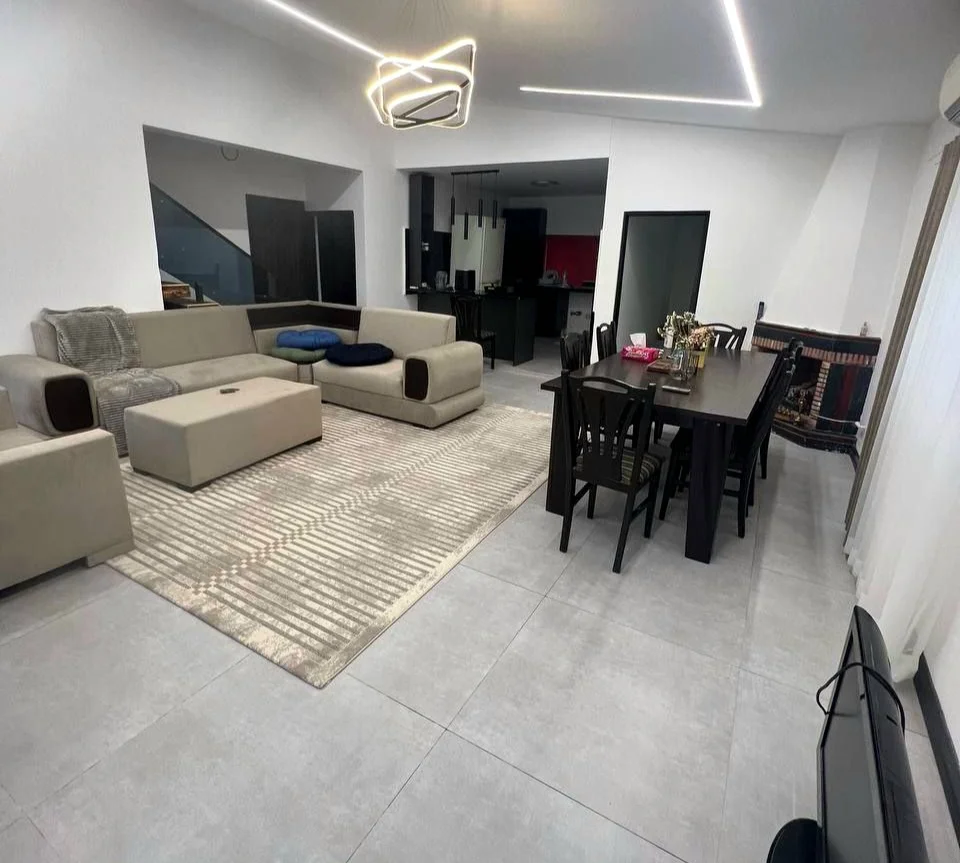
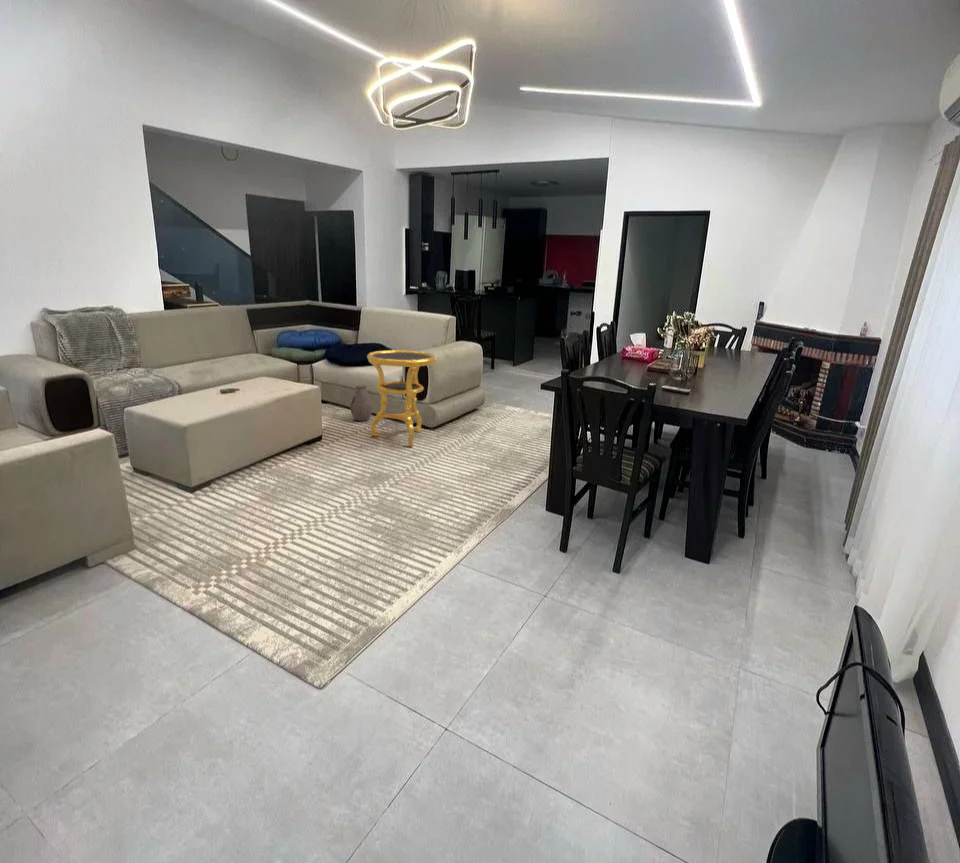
+ vase [350,384,373,422]
+ side table [366,349,438,448]
